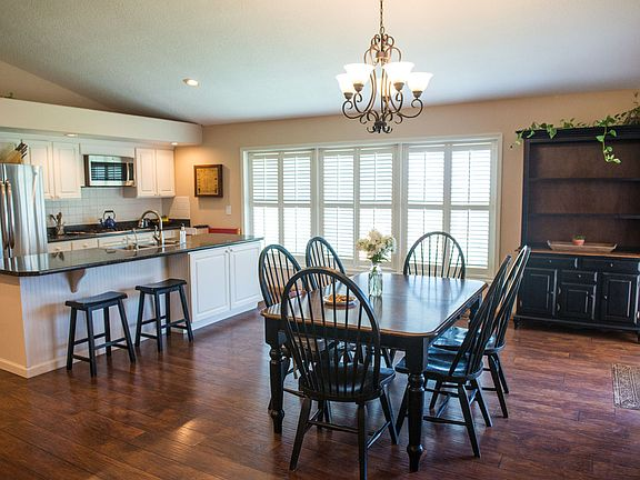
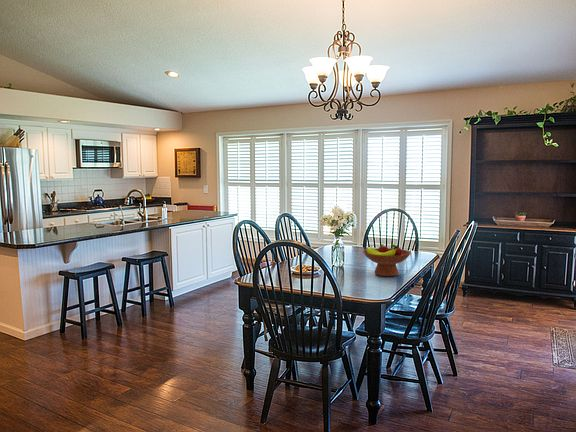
+ fruit bowl [362,243,412,277]
